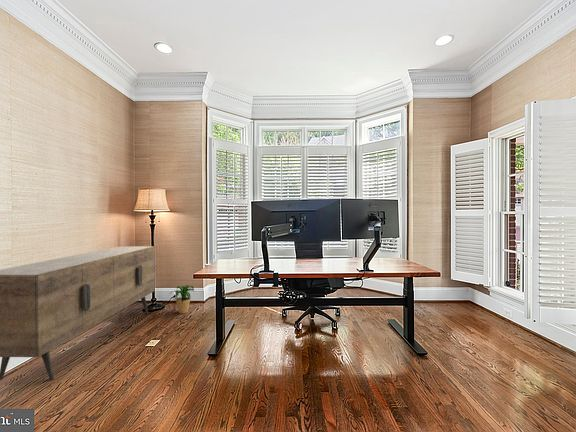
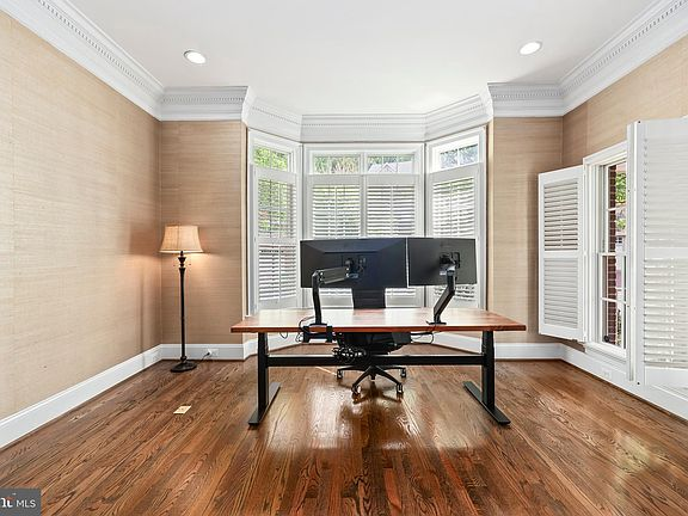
- sideboard [0,245,156,381]
- potted plant [170,284,196,314]
